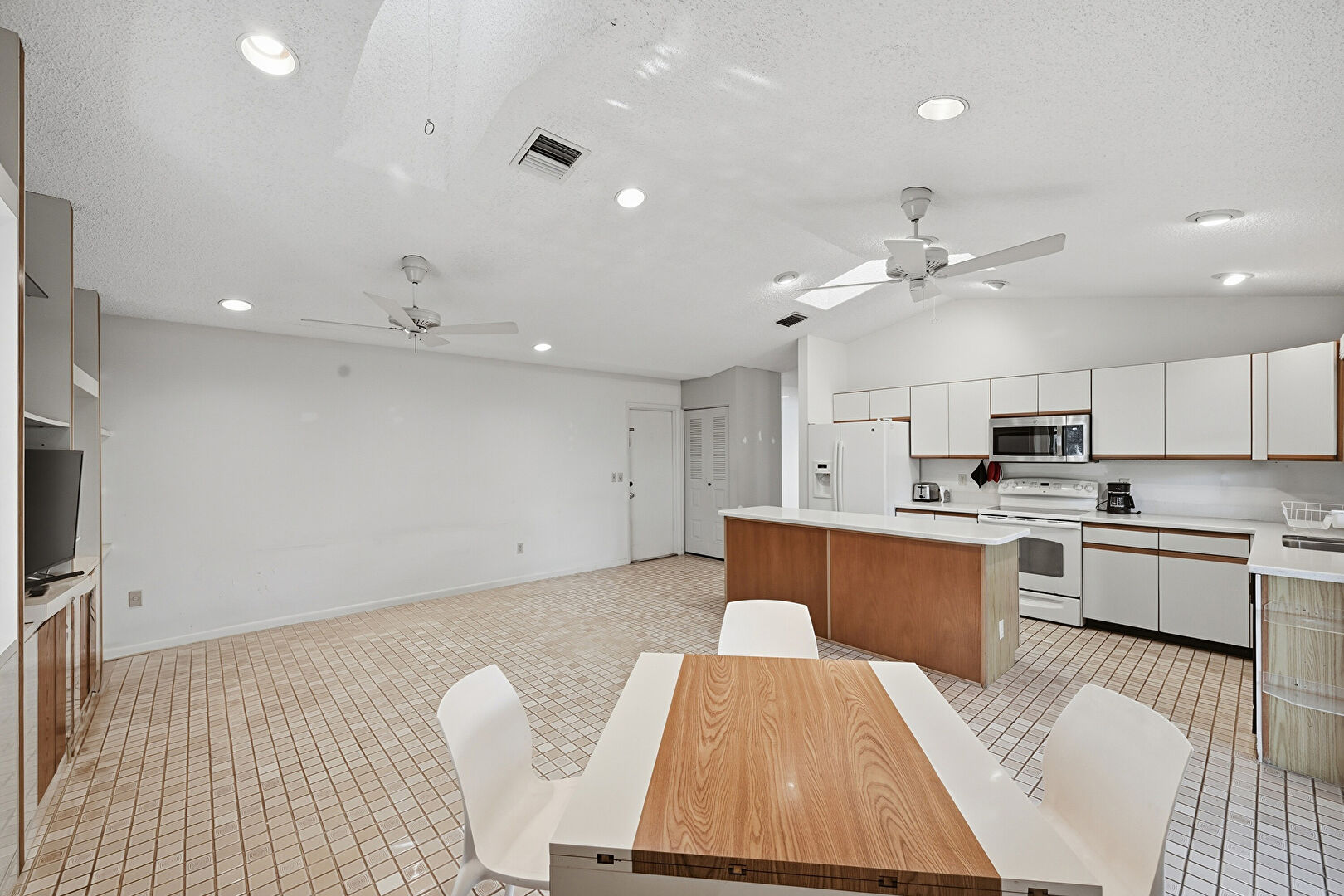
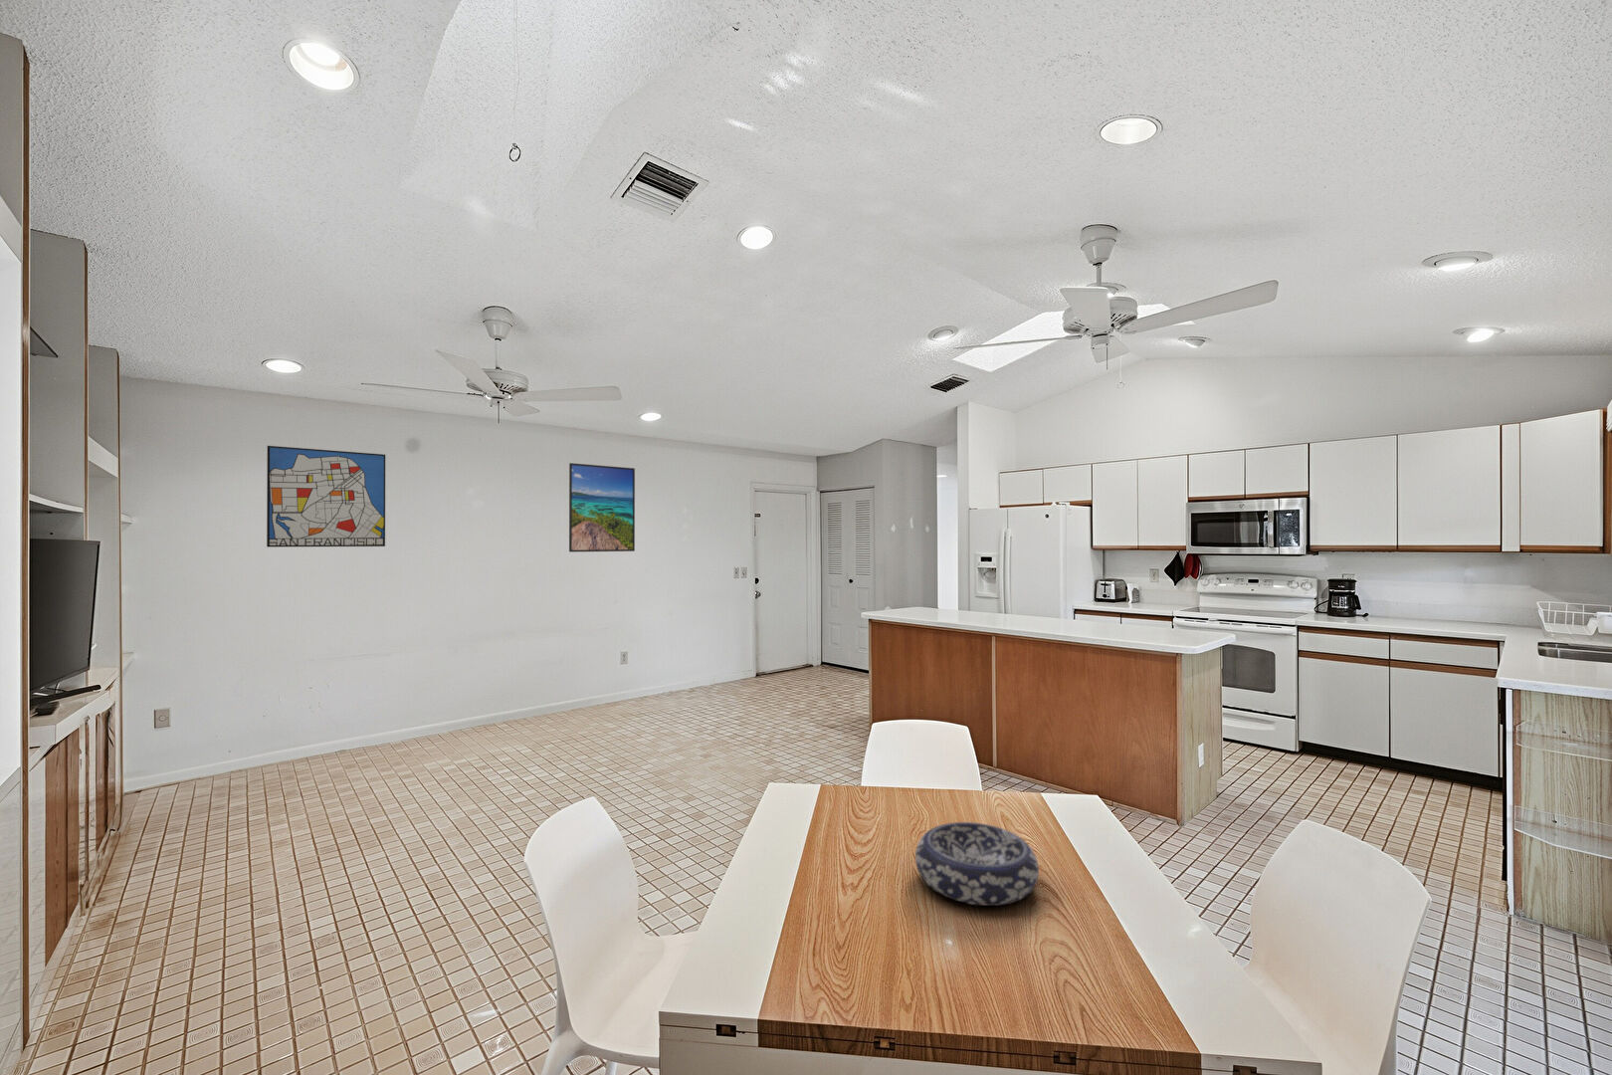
+ wall art [266,445,386,548]
+ decorative bowl [914,821,1040,907]
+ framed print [569,462,636,552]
